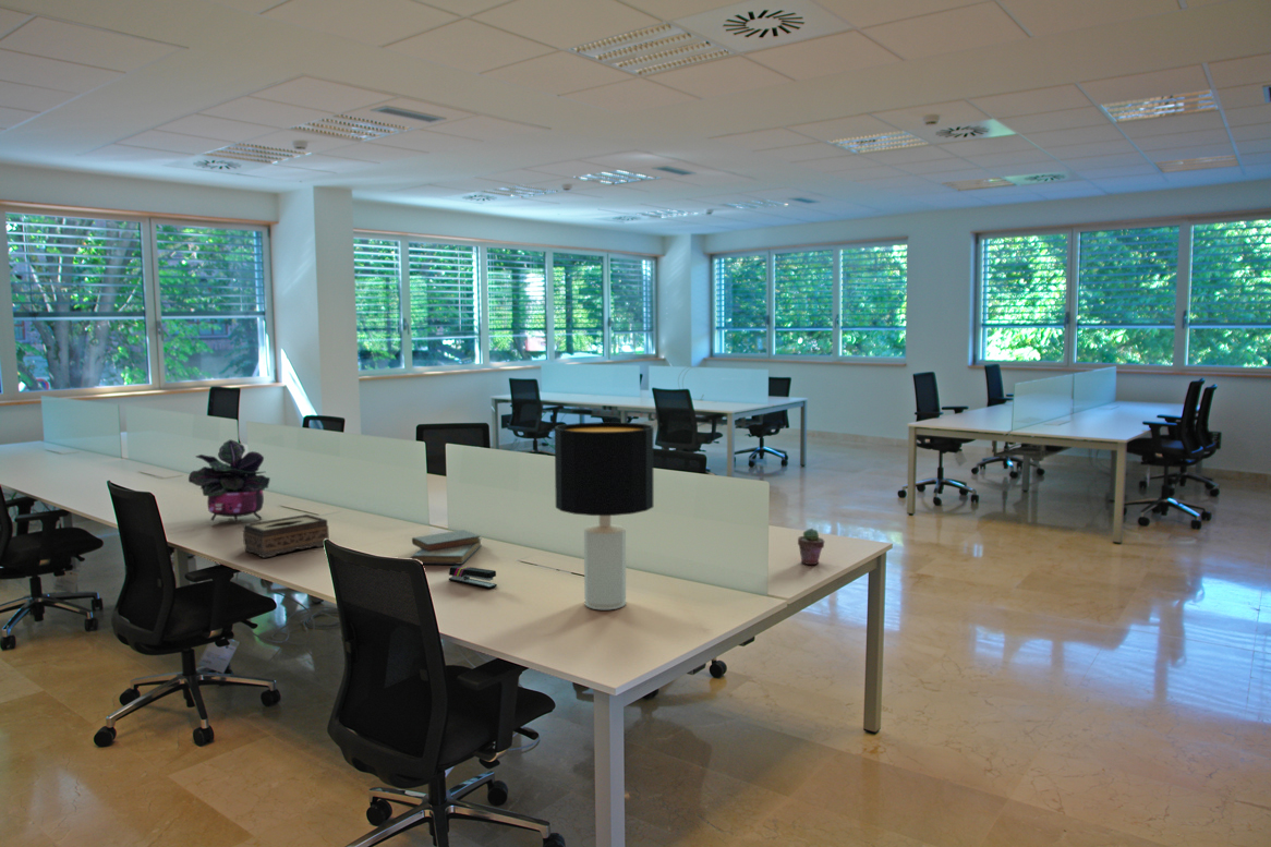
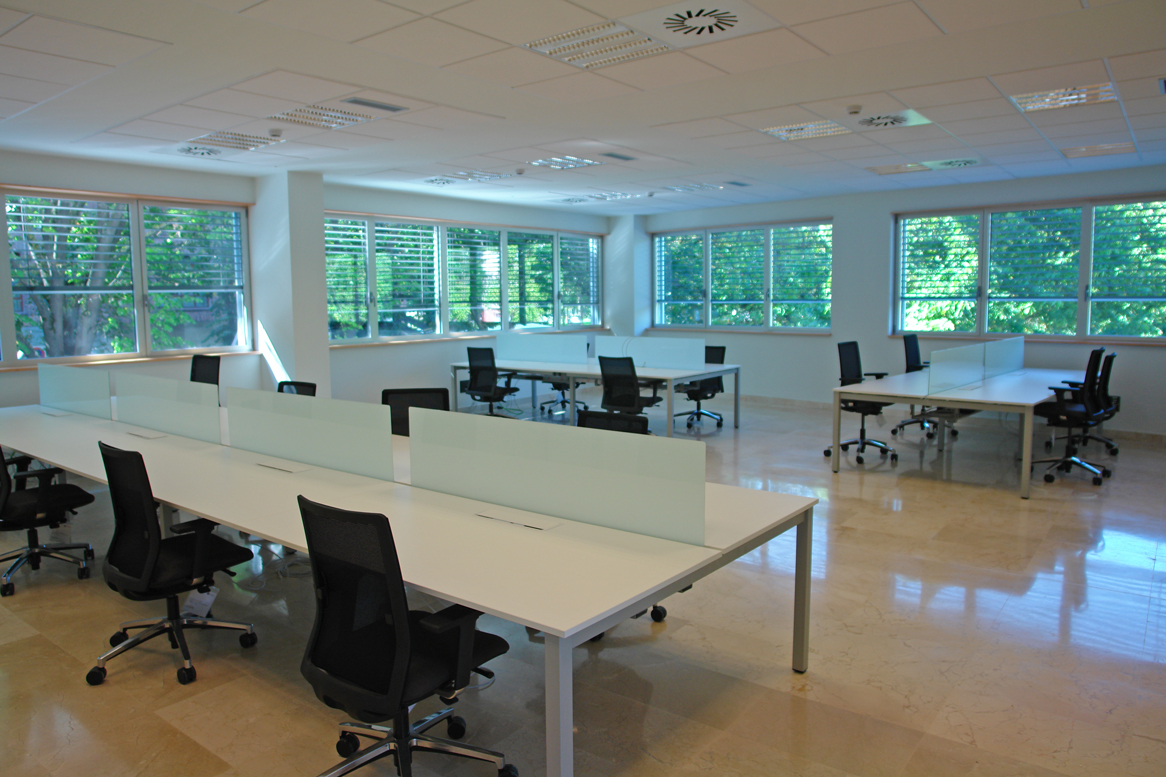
- potted succulent [797,528,825,566]
- stapler [448,565,498,590]
- potted plant [187,438,271,522]
- diary [409,529,483,566]
- tissue box [242,513,330,559]
- desk lamp [554,421,654,610]
